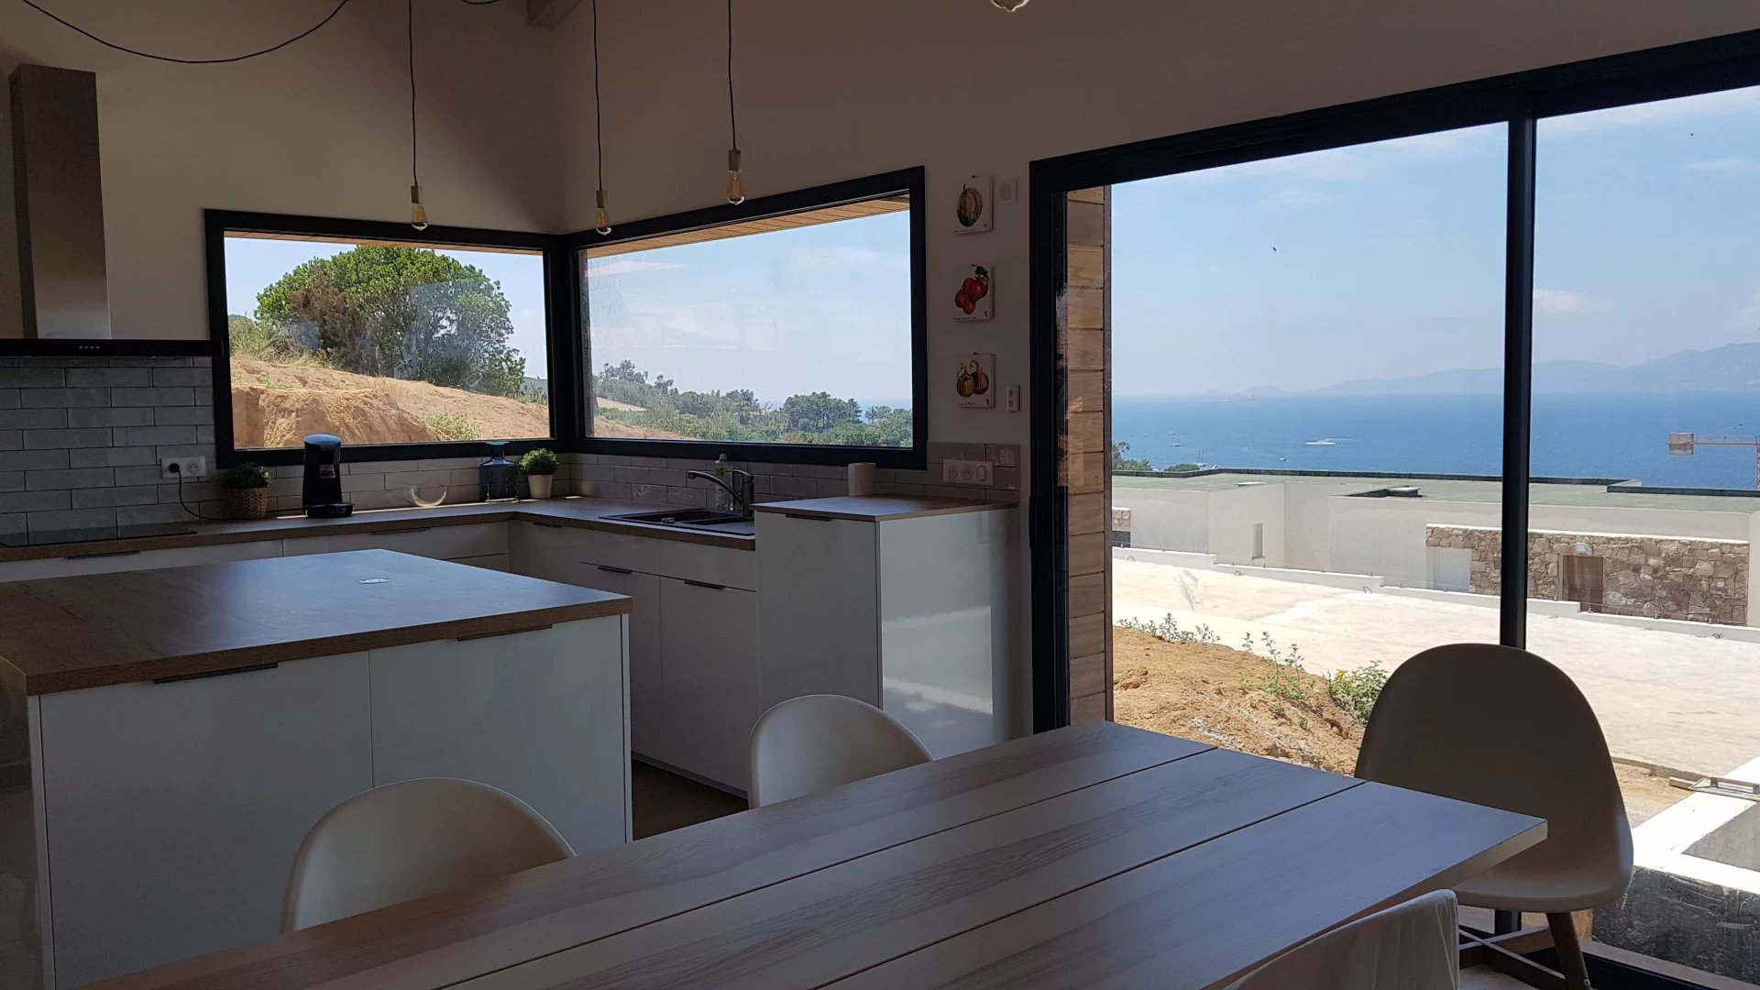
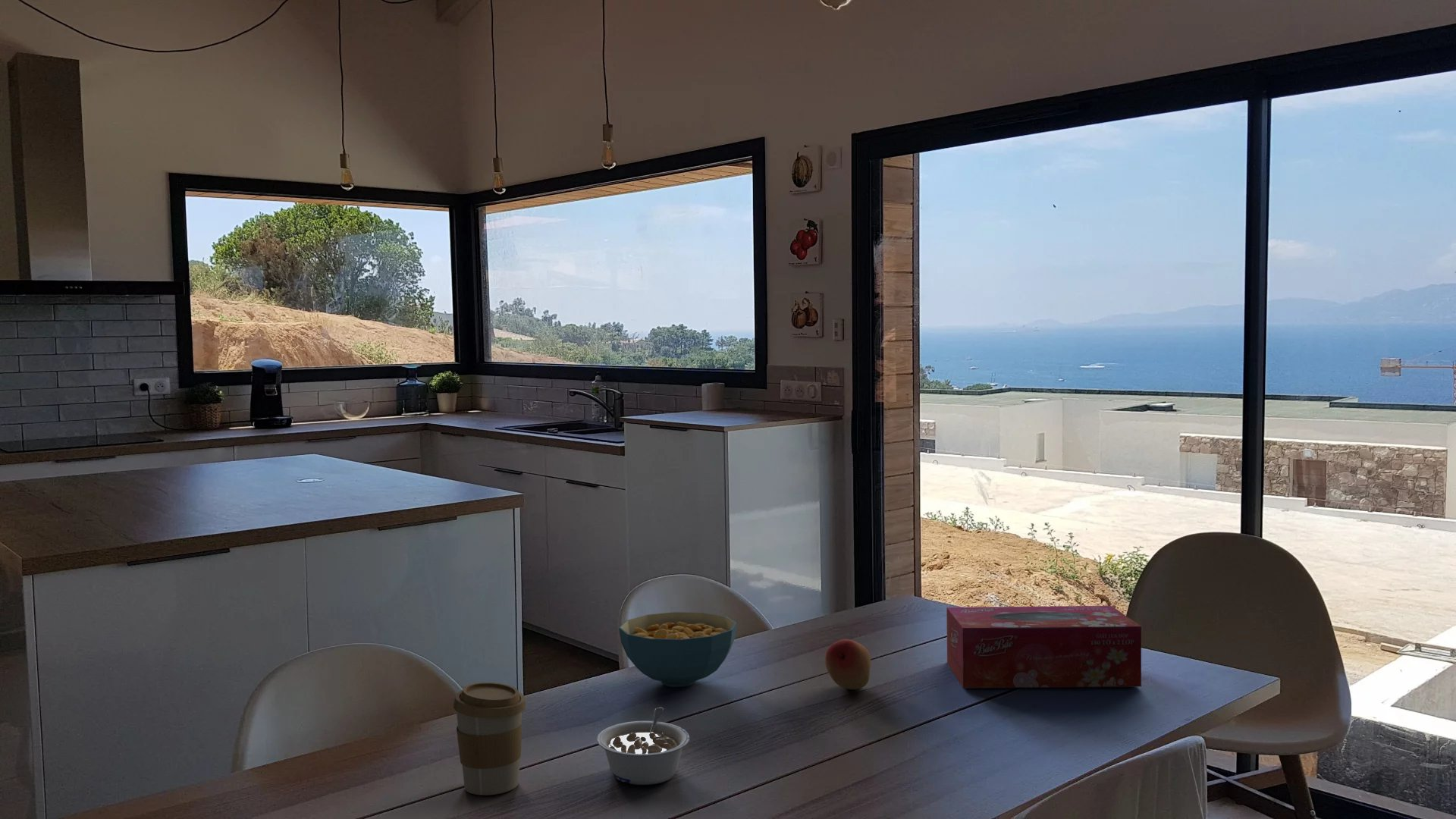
+ fruit [824,639,871,690]
+ legume [596,707,690,786]
+ coffee cup [452,682,527,795]
+ cereal bowl [618,611,737,688]
+ tissue box [946,605,1142,689]
